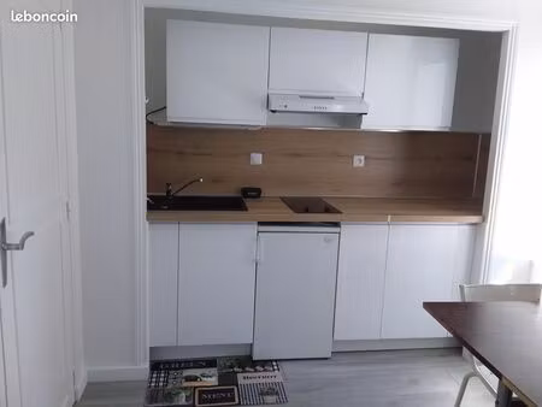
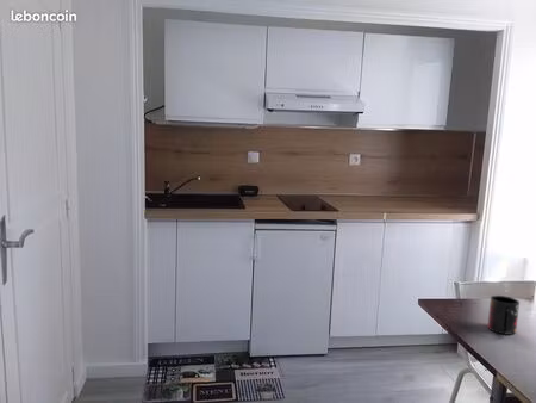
+ mug [486,294,521,336]
